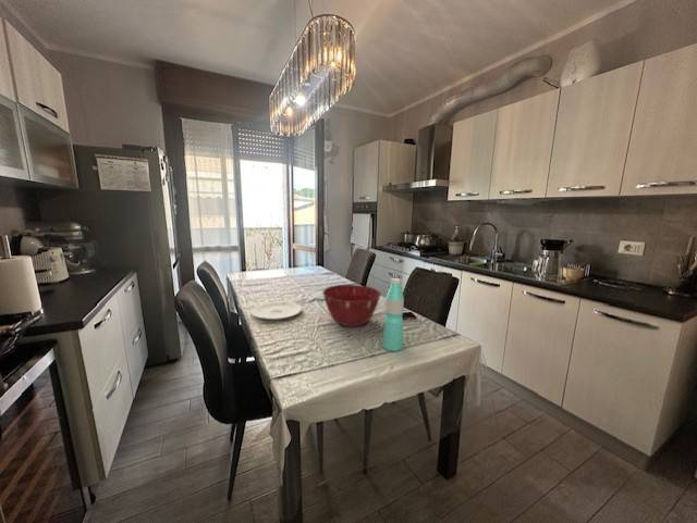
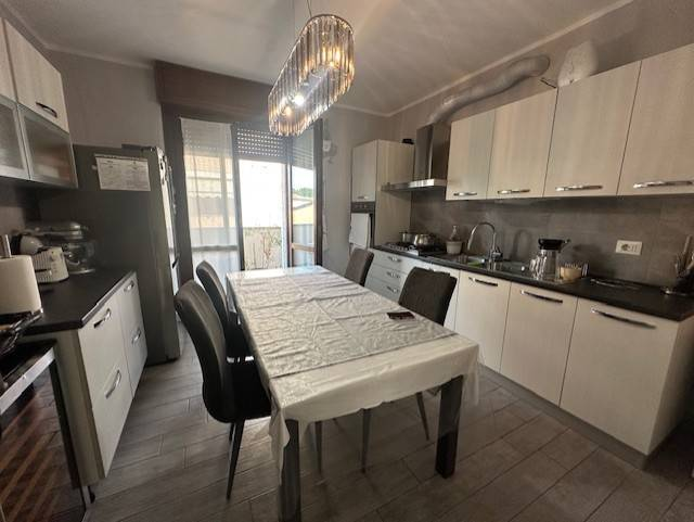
- plate [249,300,304,321]
- water bottle [381,277,405,352]
- mixing bowl [321,284,382,327]
